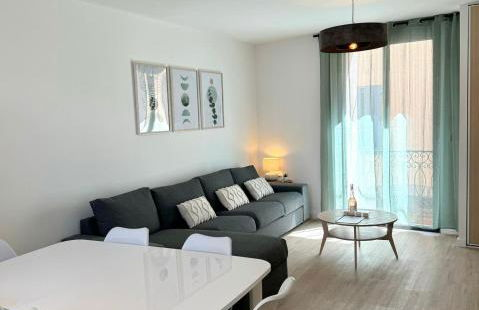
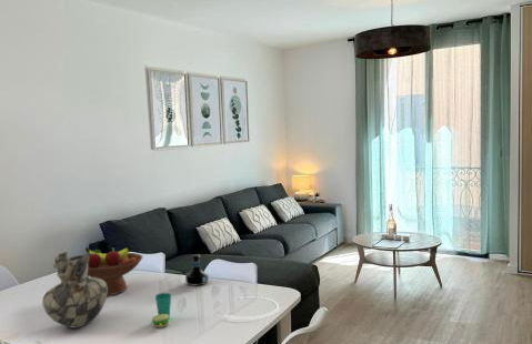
+ vase [41,251,108,328]
+ cup [151,292,172,328]
+ fruit bowl [84,246,144,296]
+ tequila bottle [184,254,210,286]
+ plate [224,295,281,321]
